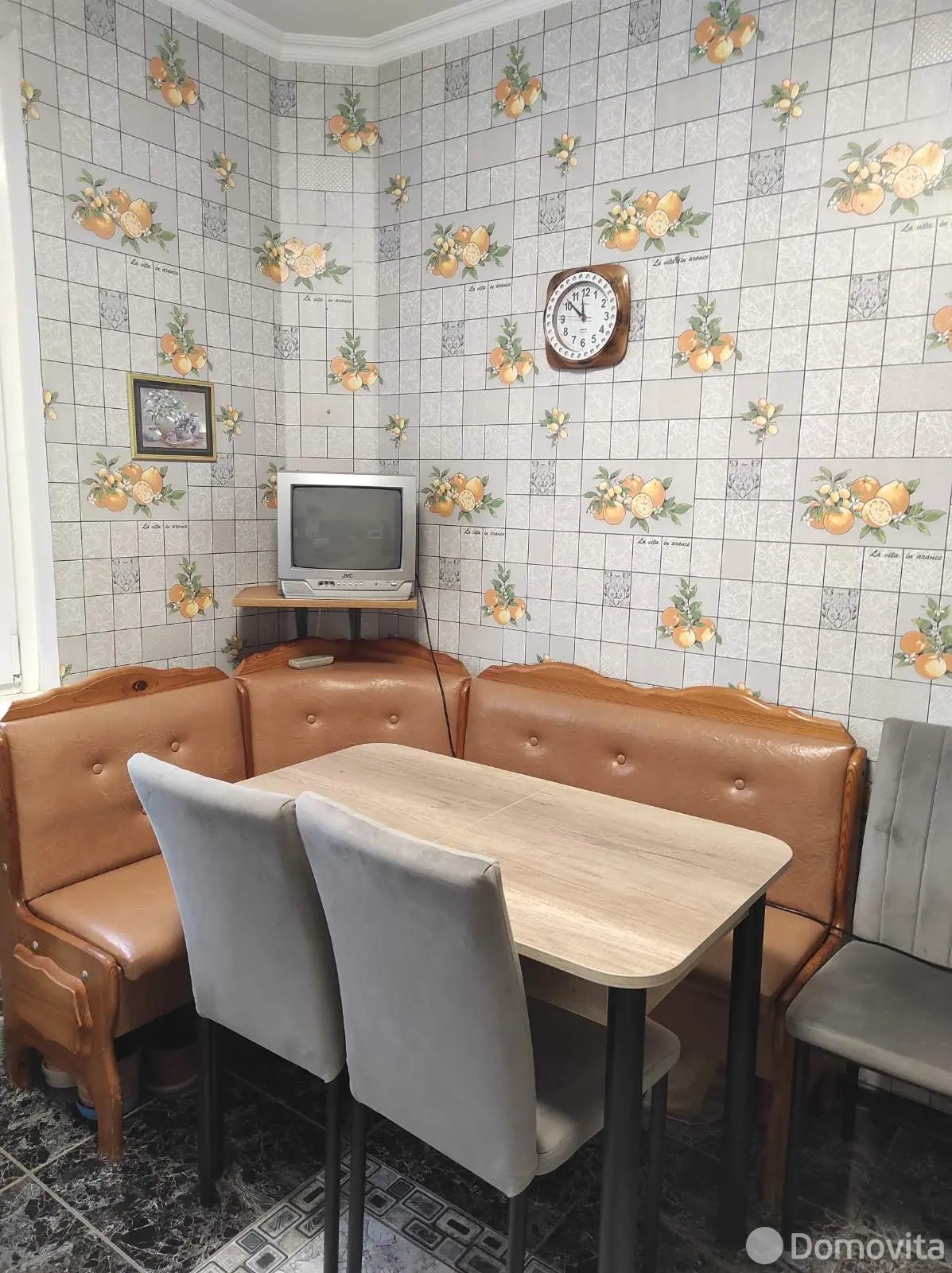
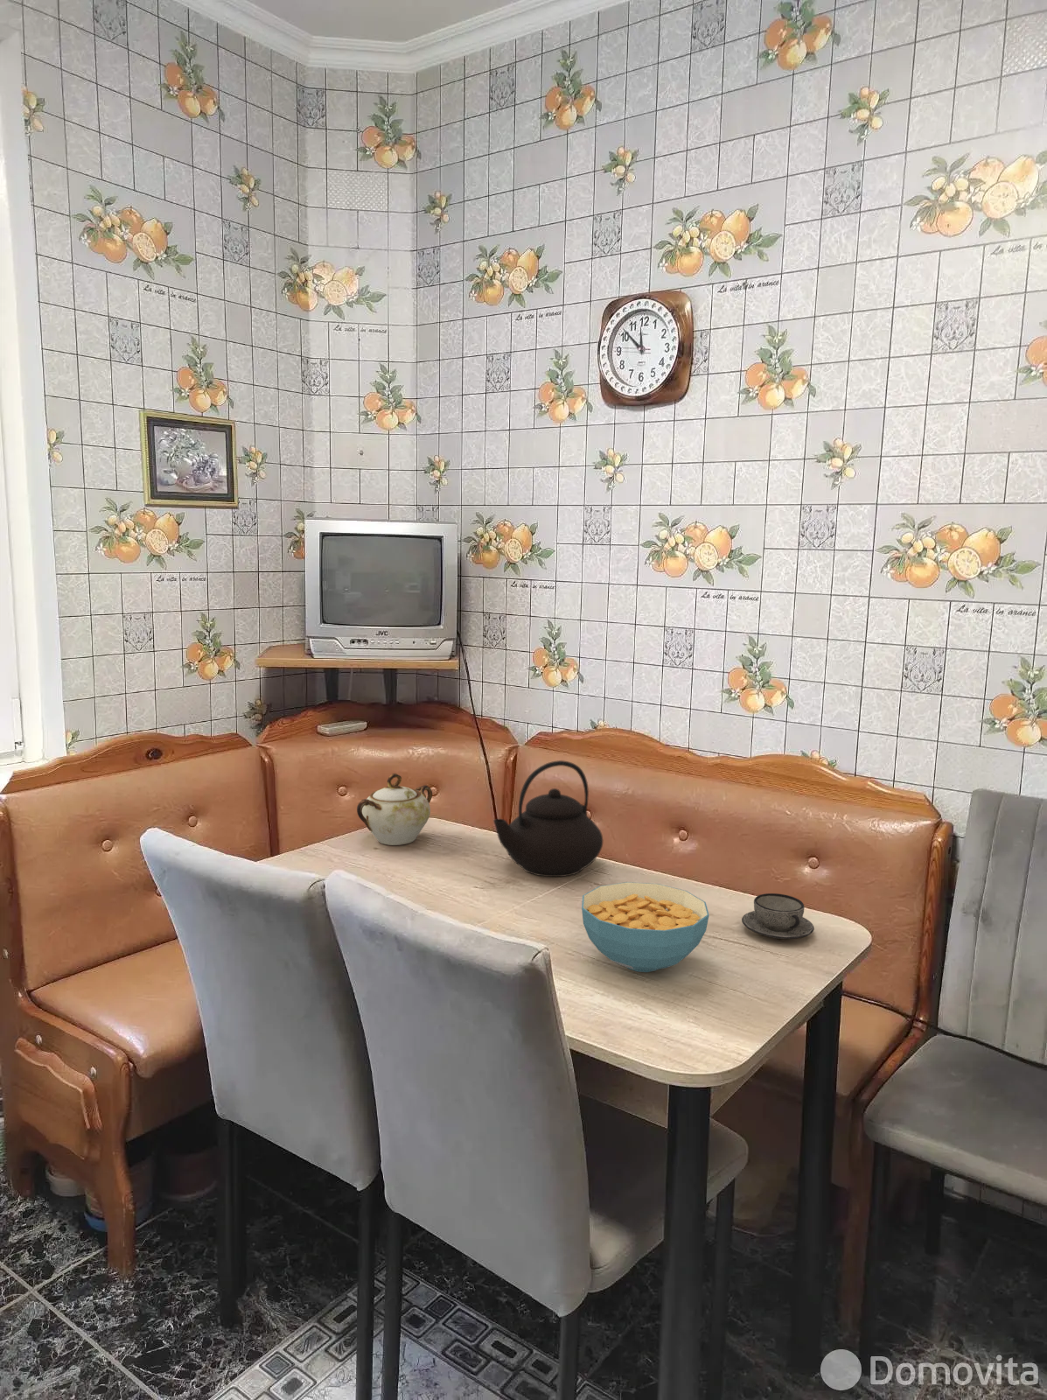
+ sugar bowl [356,773,433,846]
+ cereal bowl [581,881,710,973]
+ teapot [493,760,604,878]
+ teacup [741,893,815,940]
